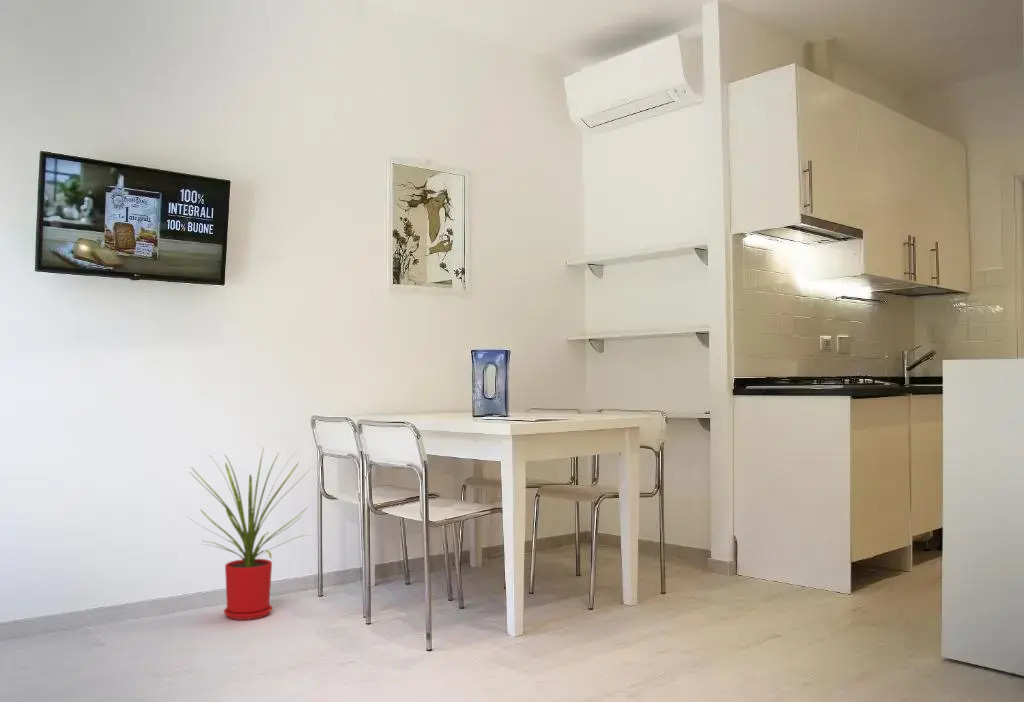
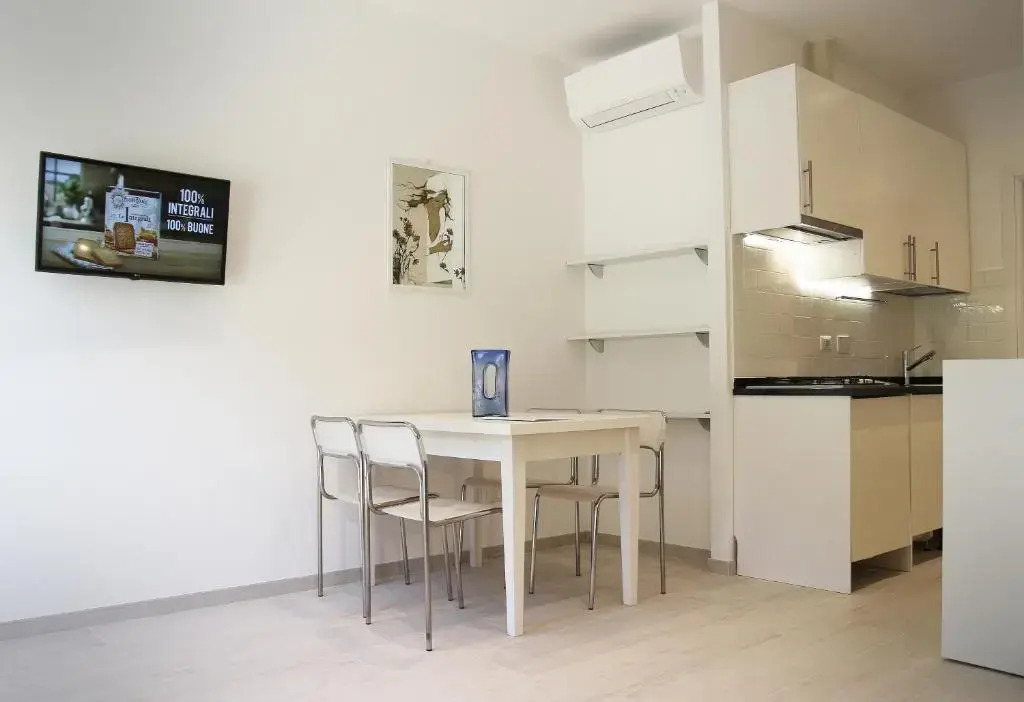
- house plant [187,446,313,621]
